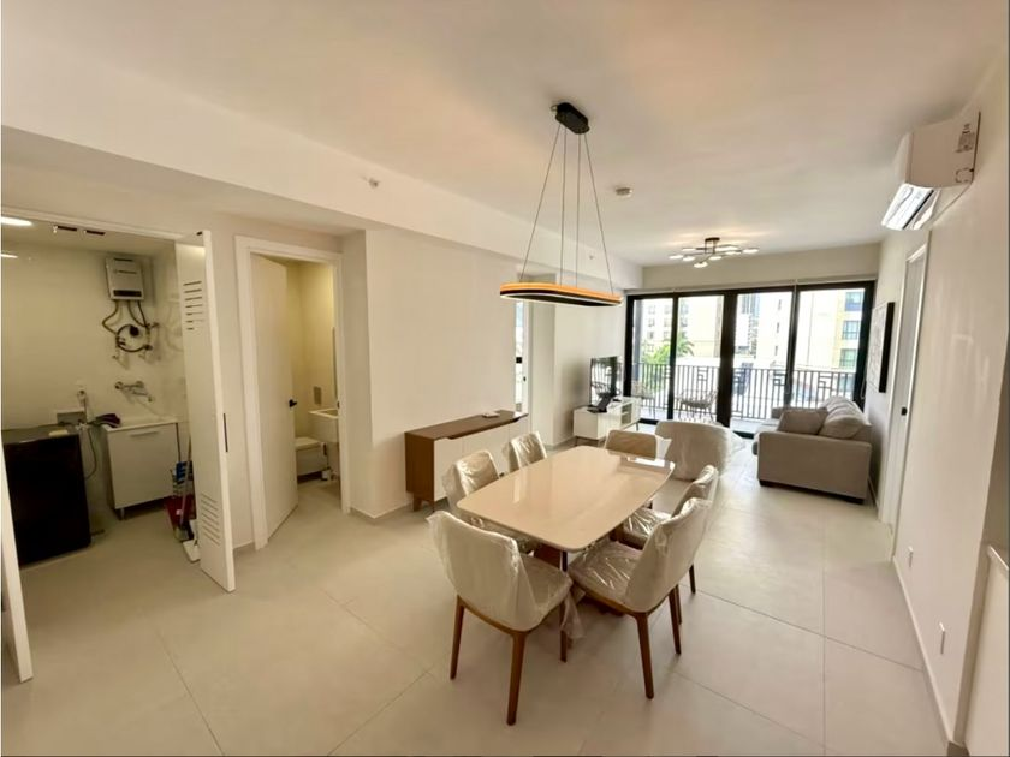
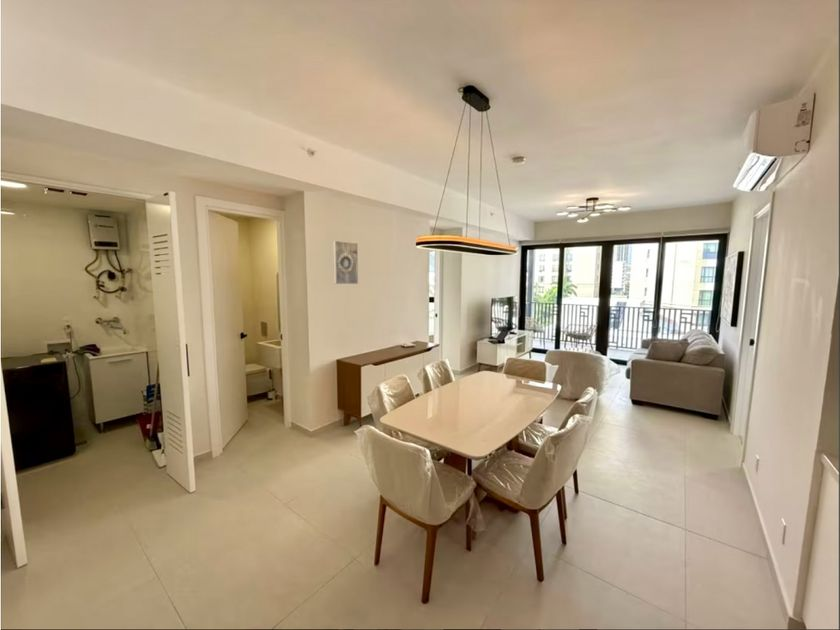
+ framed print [332,240,359,285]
